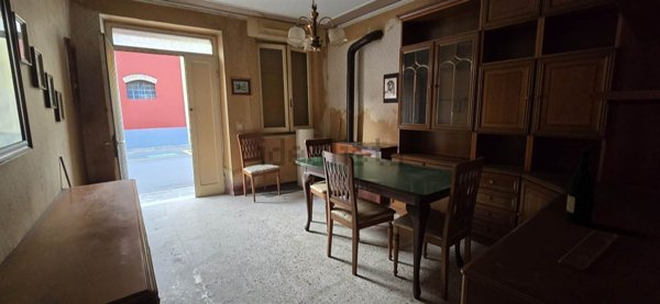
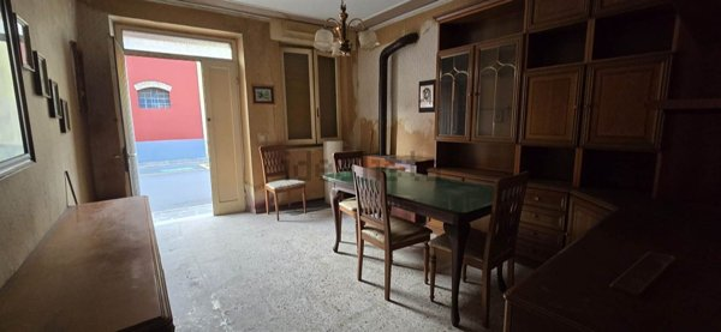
- wine bottle [565,147,596,226]
